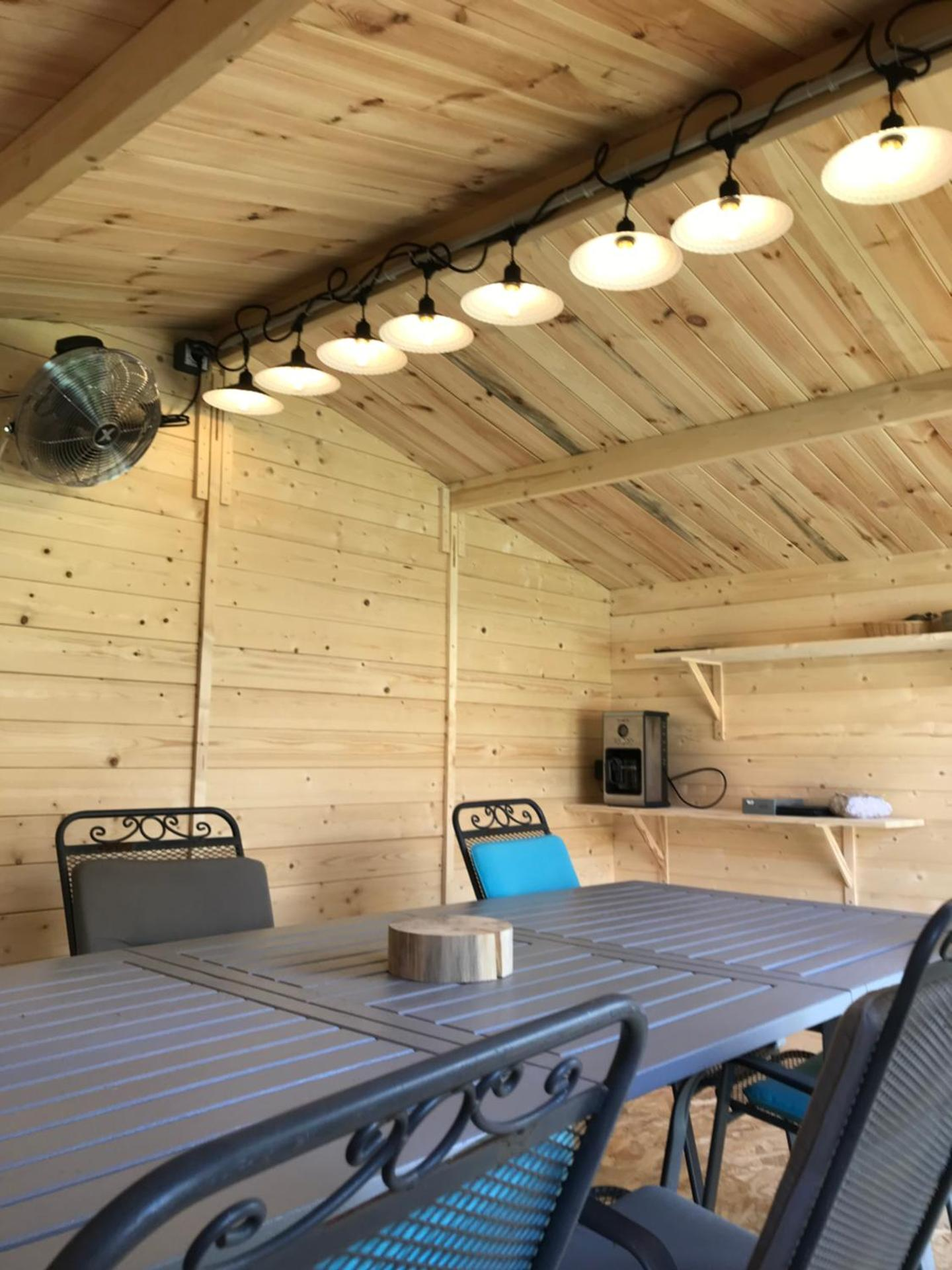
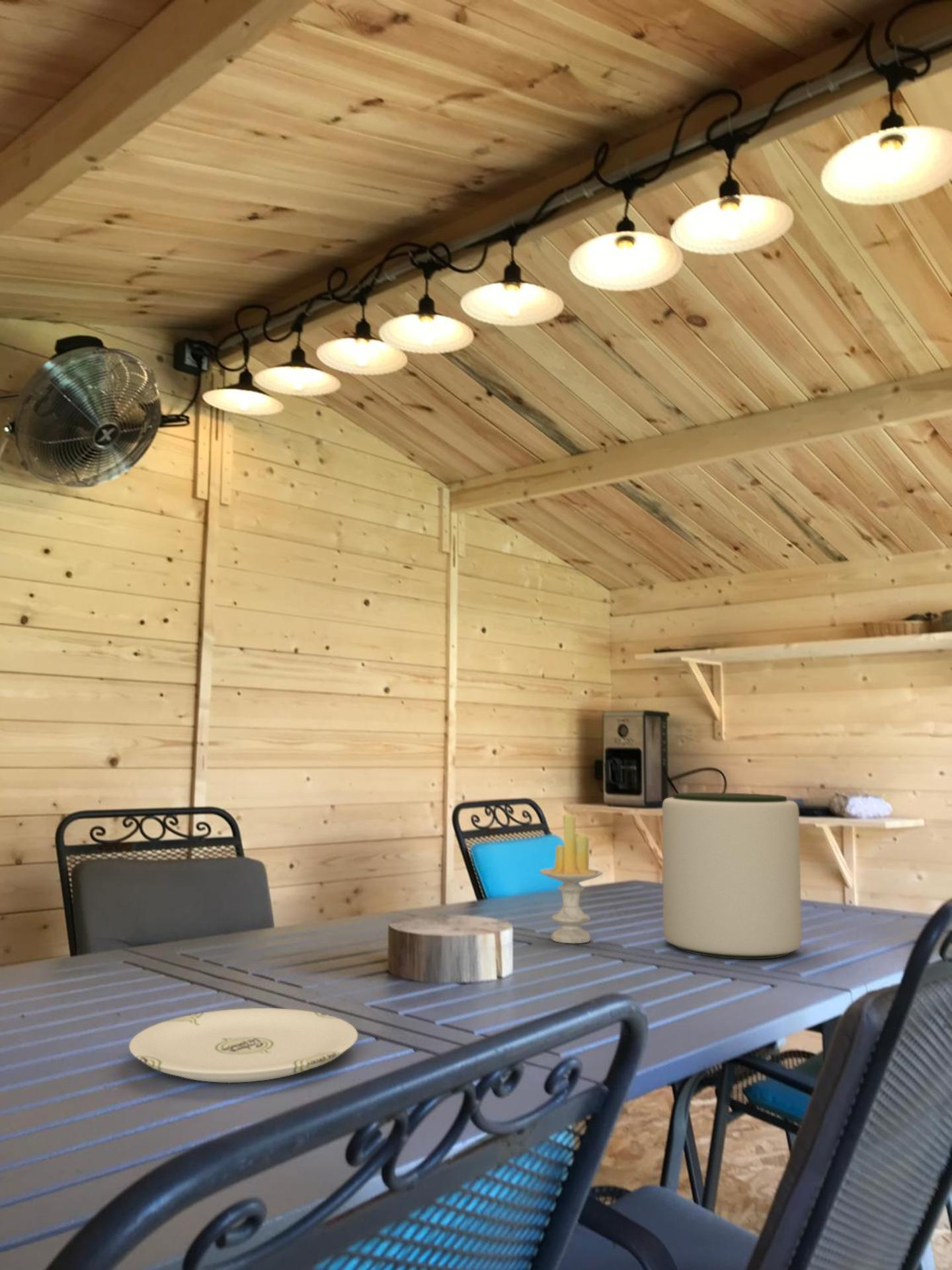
+ candle [539,814,604,944]
+ plant pot [662,792,803,960]
+ plate [128,1007,358,1083]
